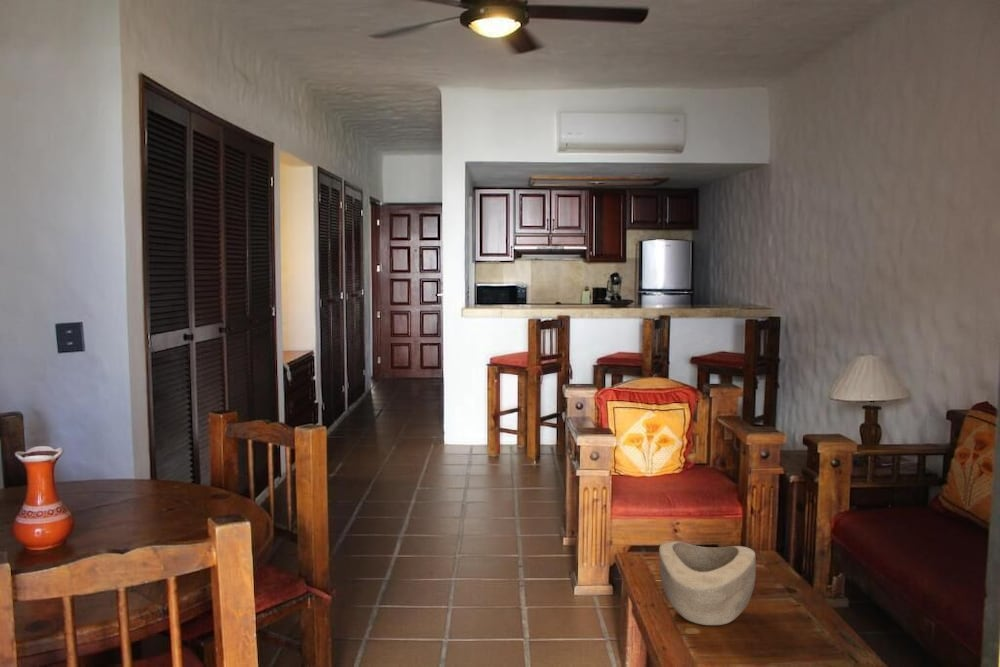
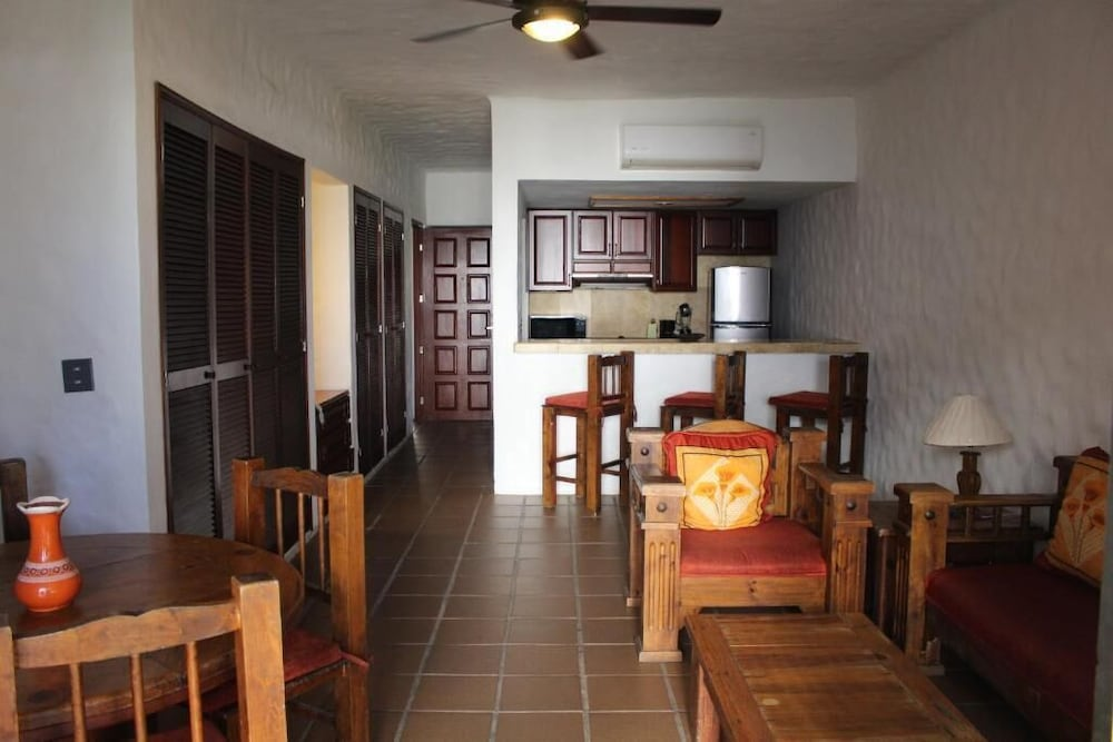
- decorative bowl [658,541,757,626]
